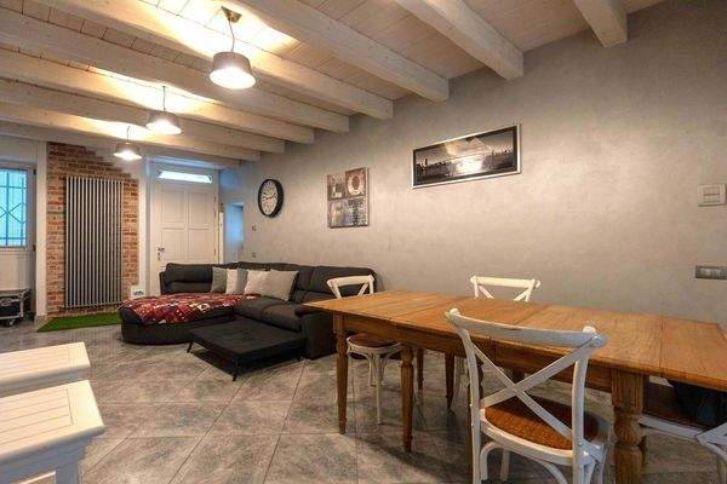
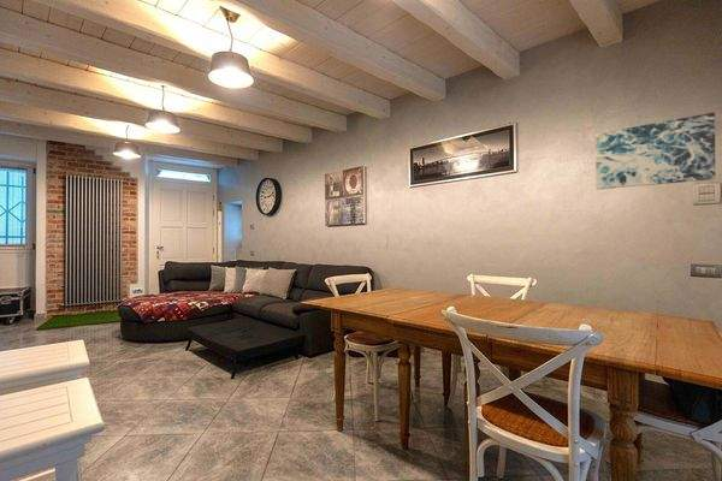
+ wall art [594,112,716,191]
